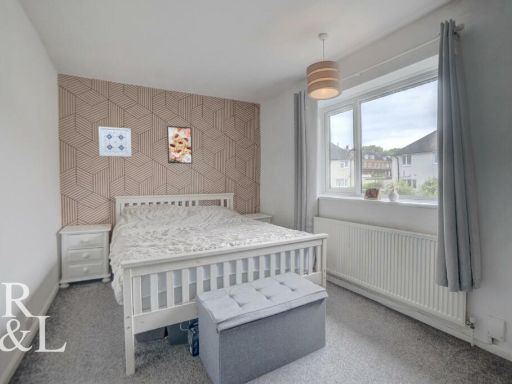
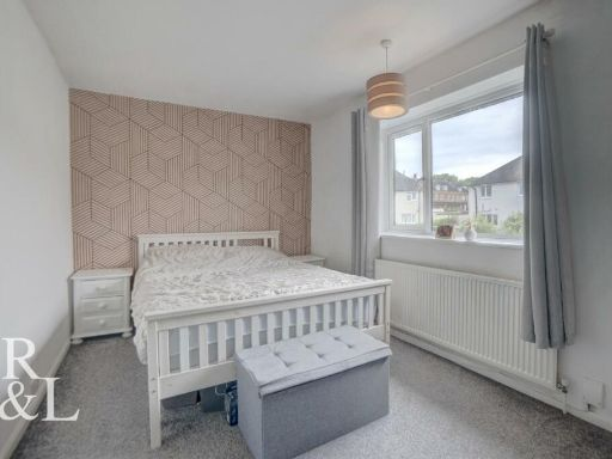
- wall art [98,126,132,158]
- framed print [166,125,193,165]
